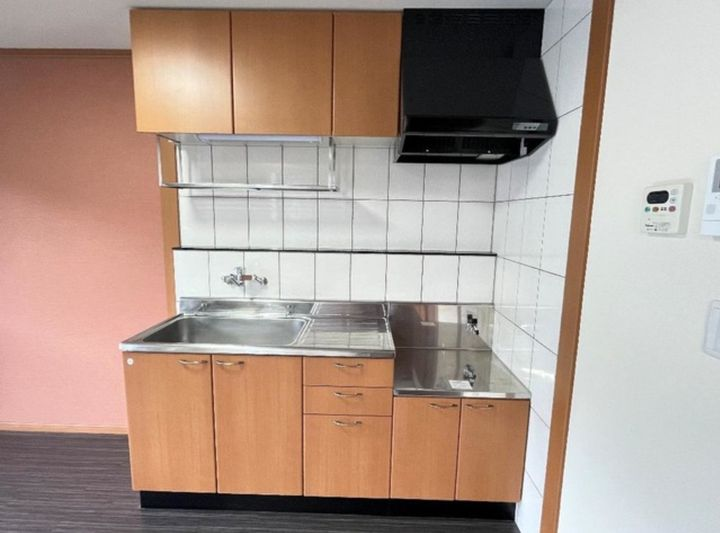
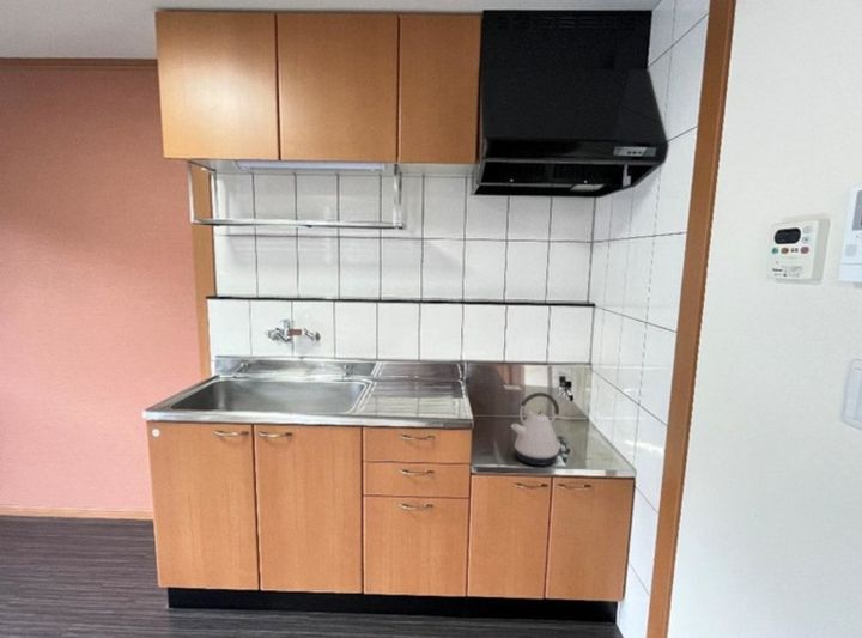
+ kettle [510,391,561,467]
